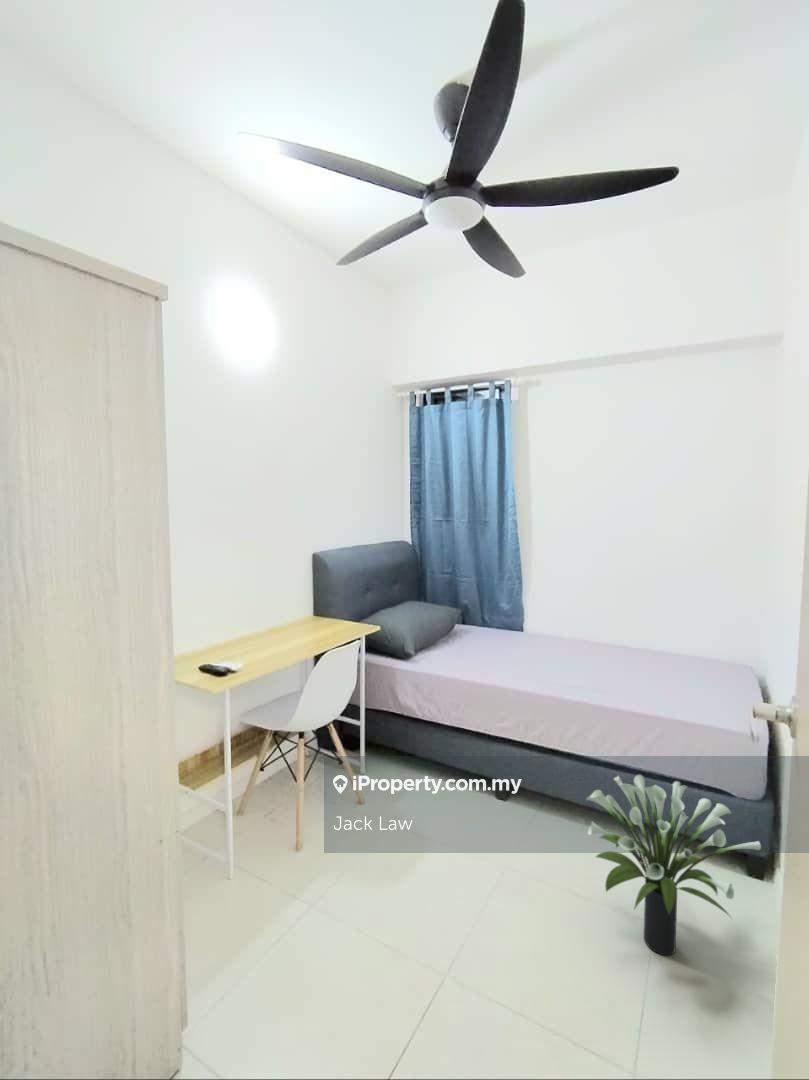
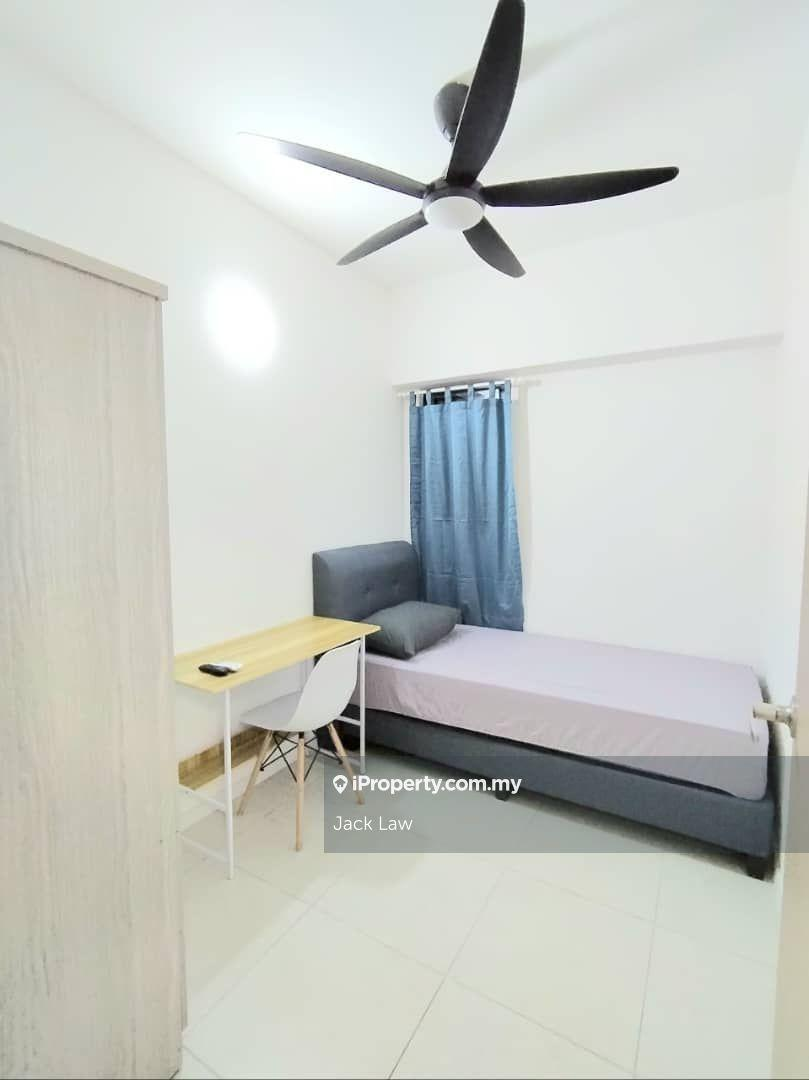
- potted plant [585,774,762,956]
